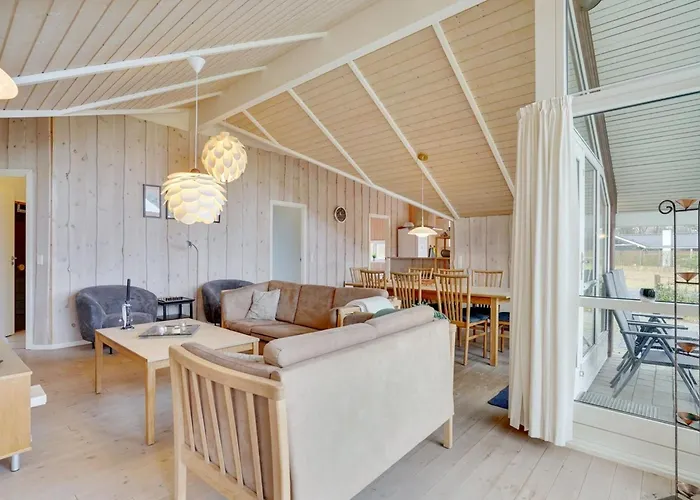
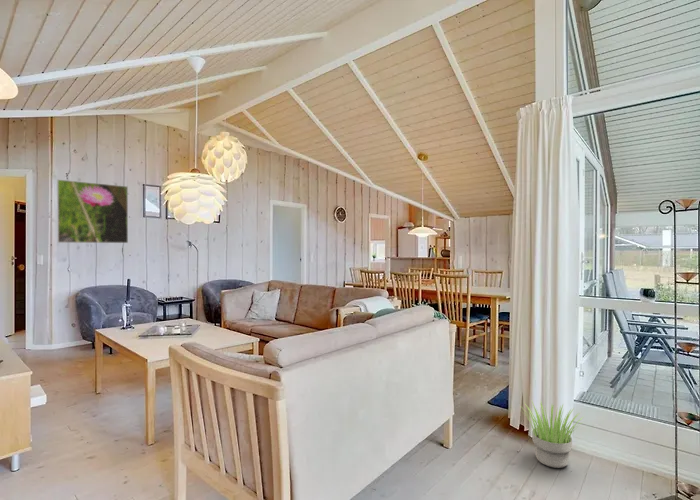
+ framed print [56,179,129,244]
+ potted plant [521,399,585,469]
